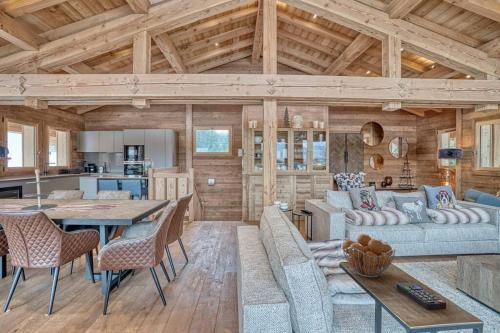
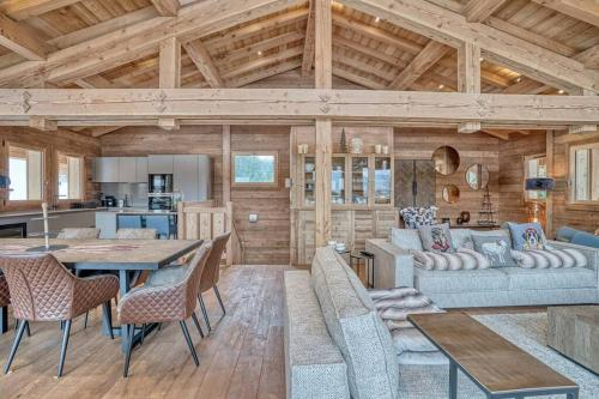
- remote control [396,282,447,310]
- fruit basket [341,233,397,278]
